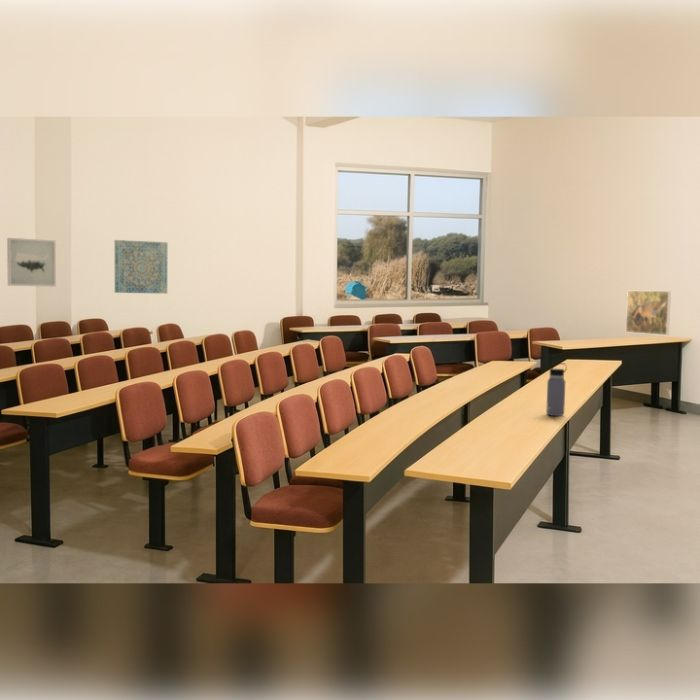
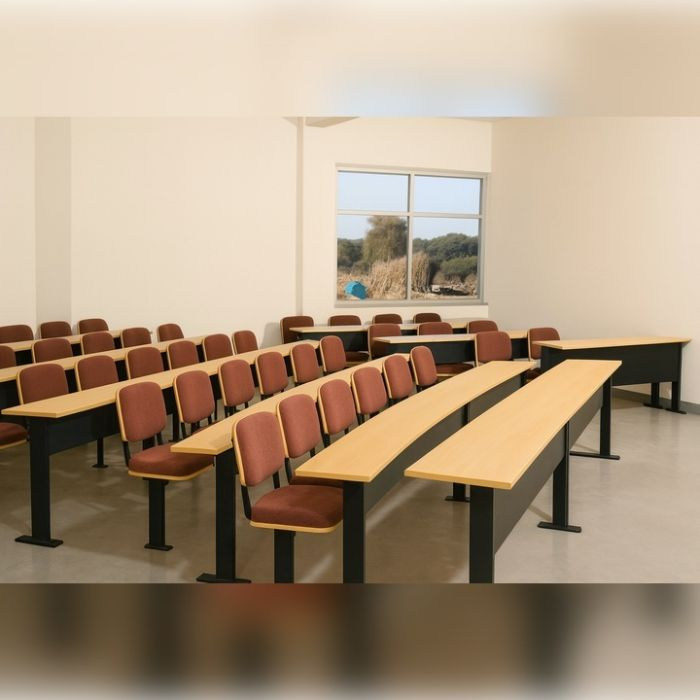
- water bottle [545,362,568,417]
- wall art [6,237,57,288]
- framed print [625,290,672,336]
- wall art [114,239,169,295]
